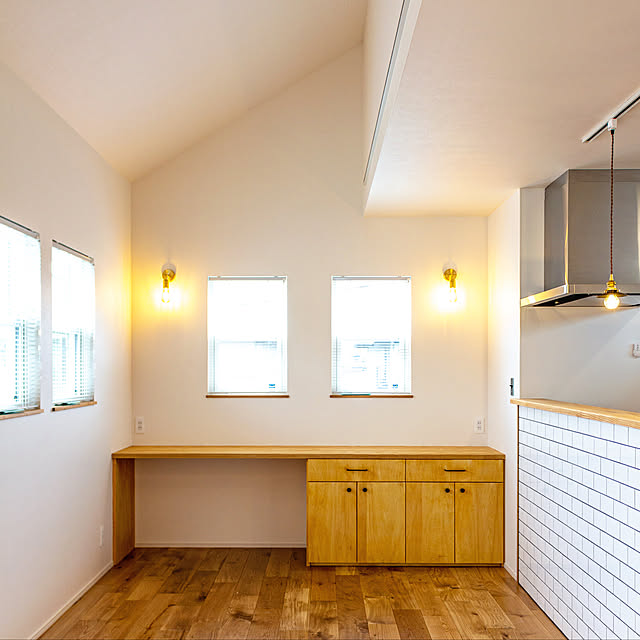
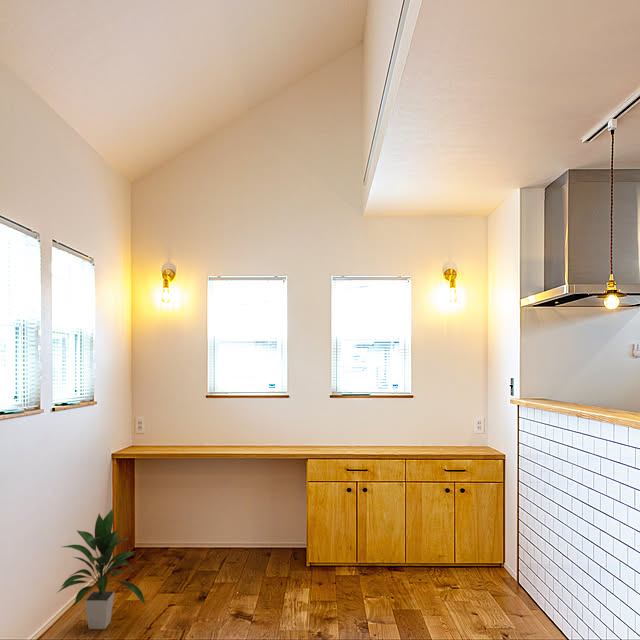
+ indoor plant [56,507,147,630]
